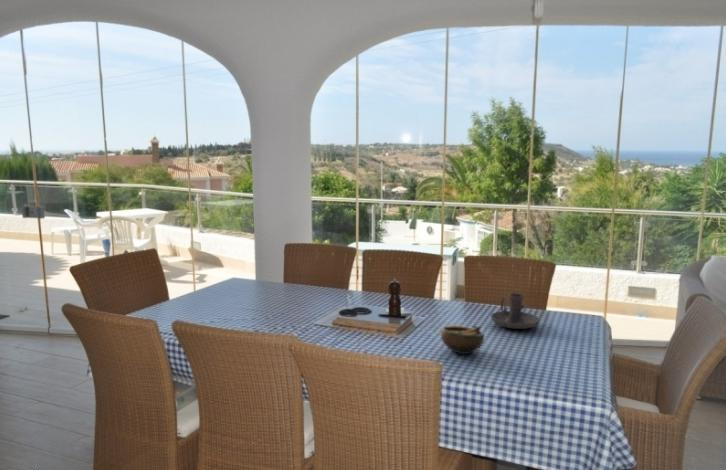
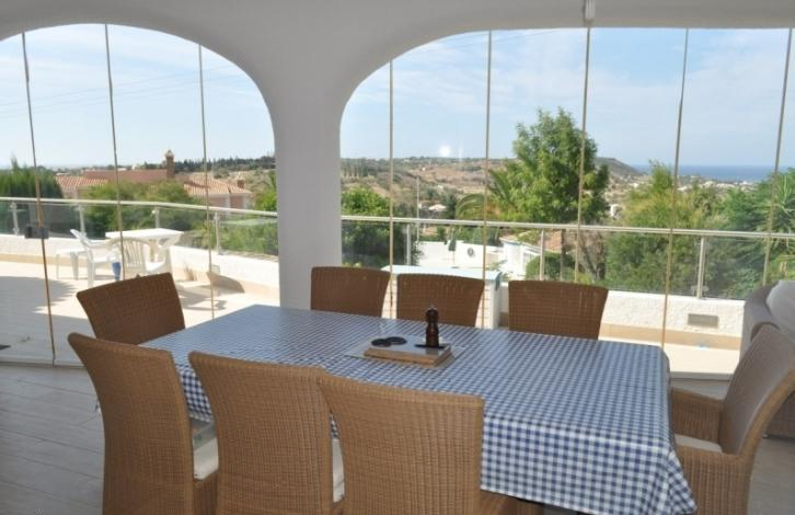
- bowl [440,324,485,355]
- candle holder [490,292,541,330]
